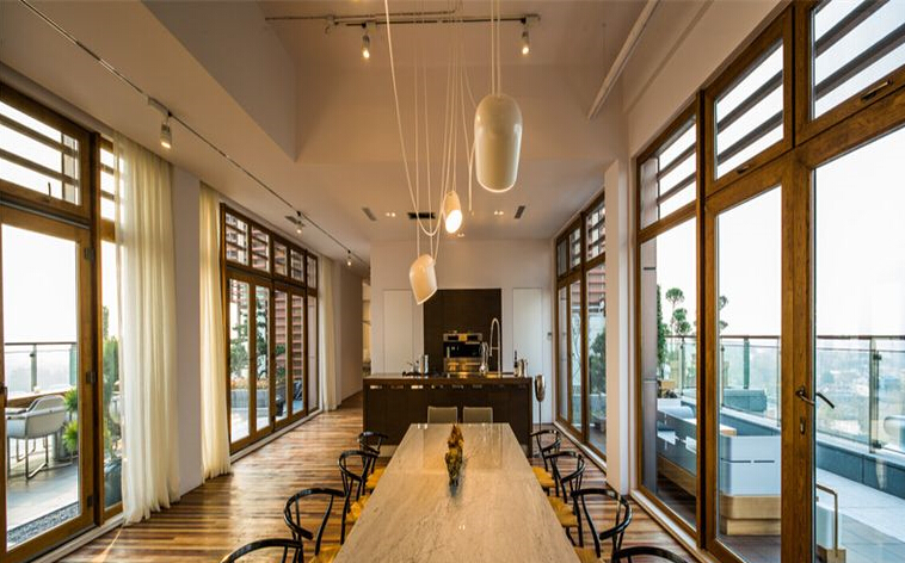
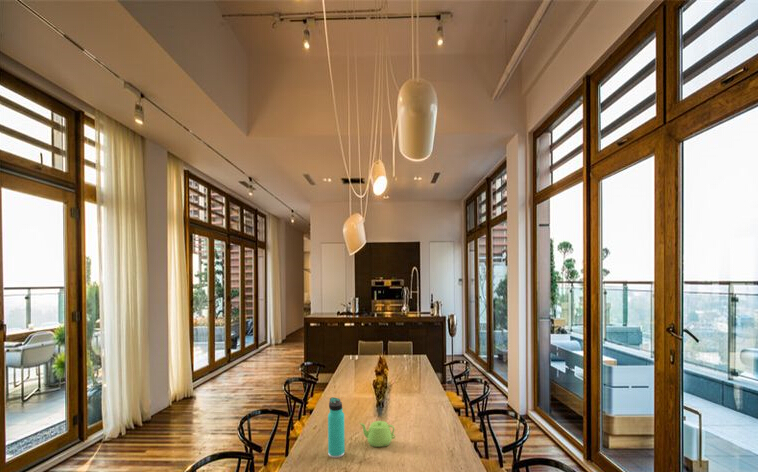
+ thermos bottle [327,396,346,459]
+ teapot [359,420,396,448]
